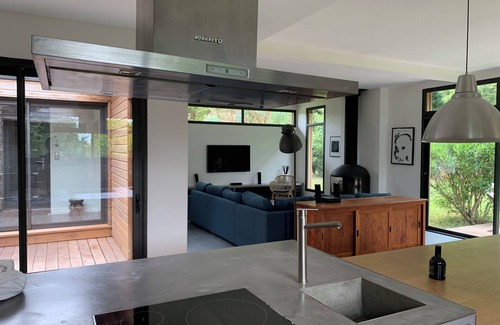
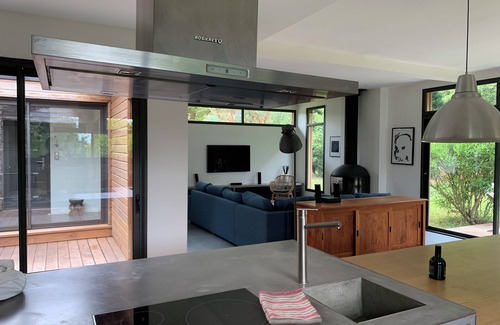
+ dish towel [258,287,323,325]
